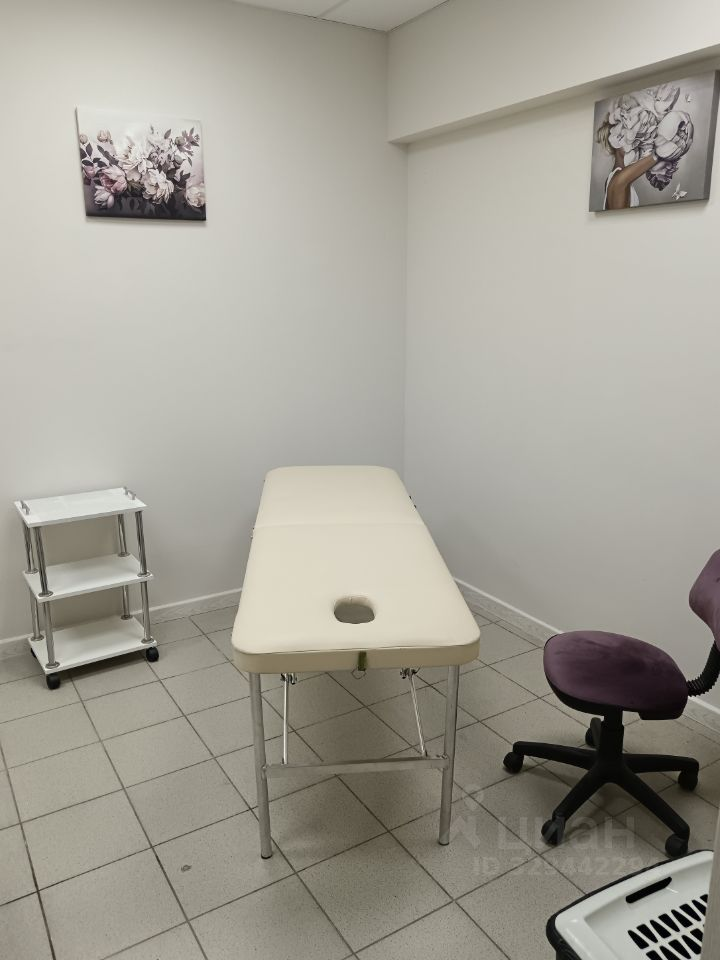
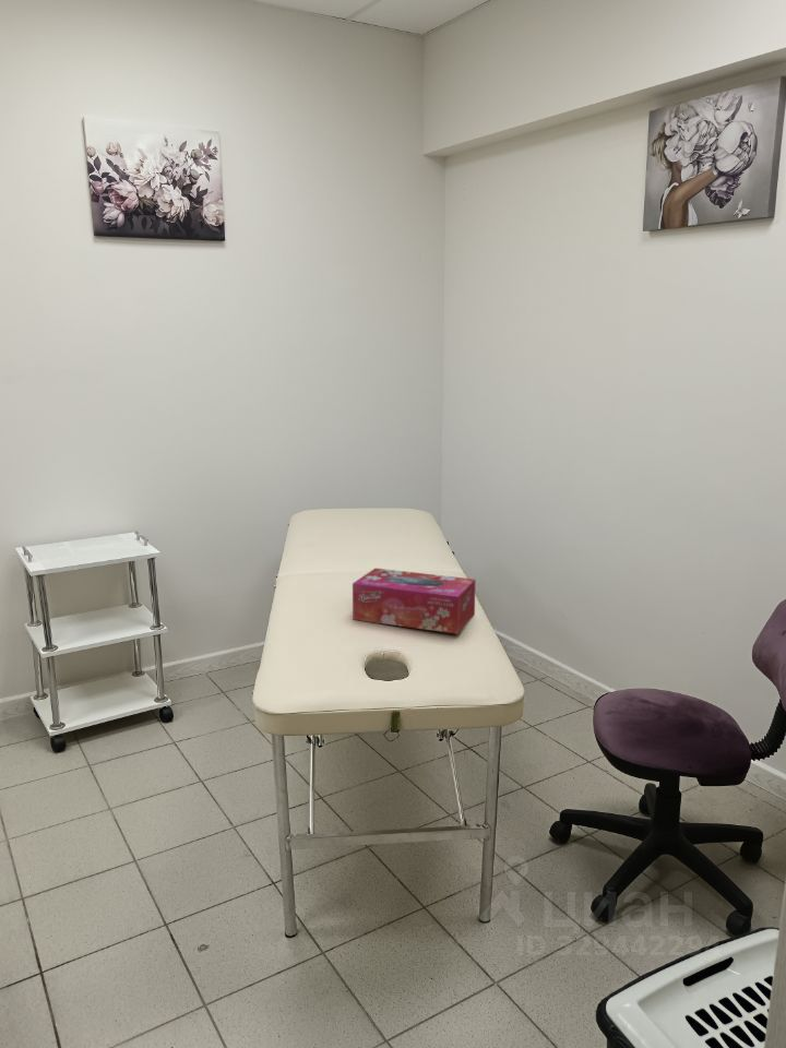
+ tissue box [352,567,476,635]
